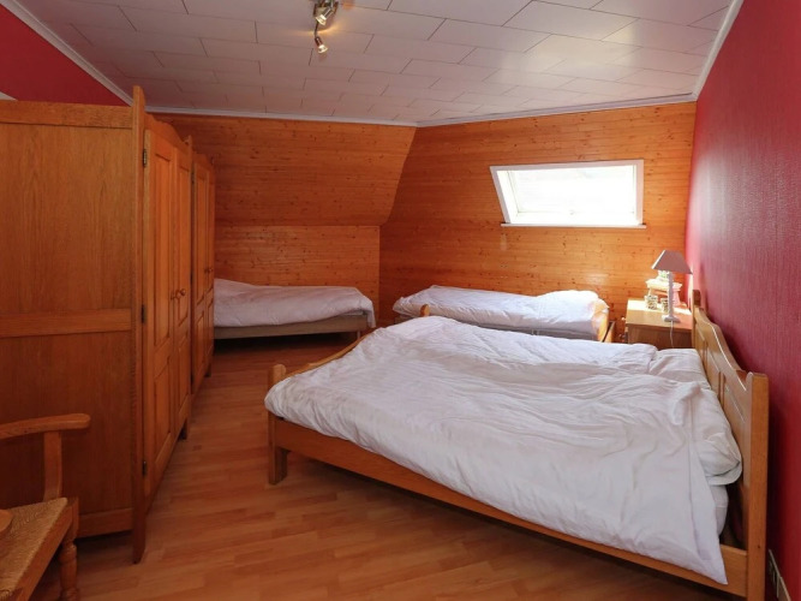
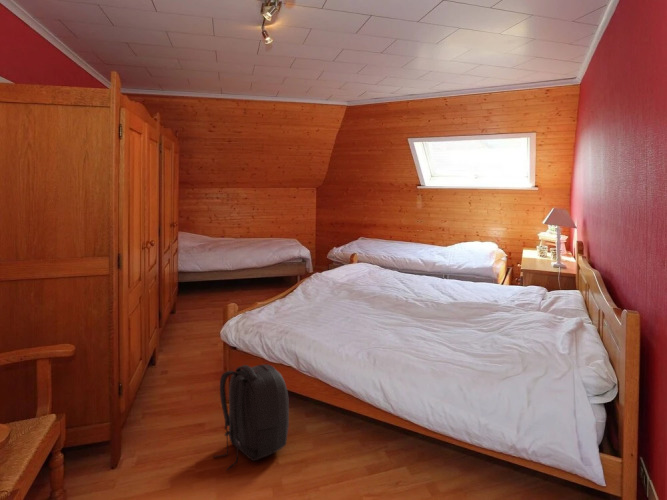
+ backpack [212,363,290,471]
